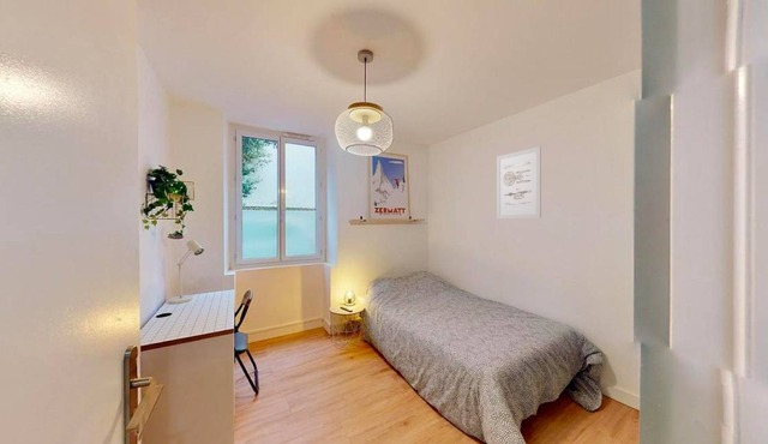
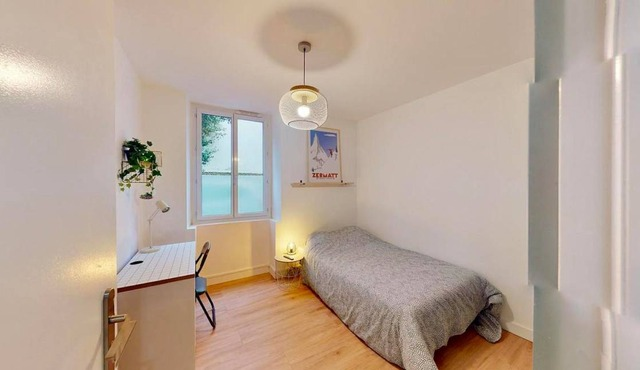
- wall art [496,145,542,220]
